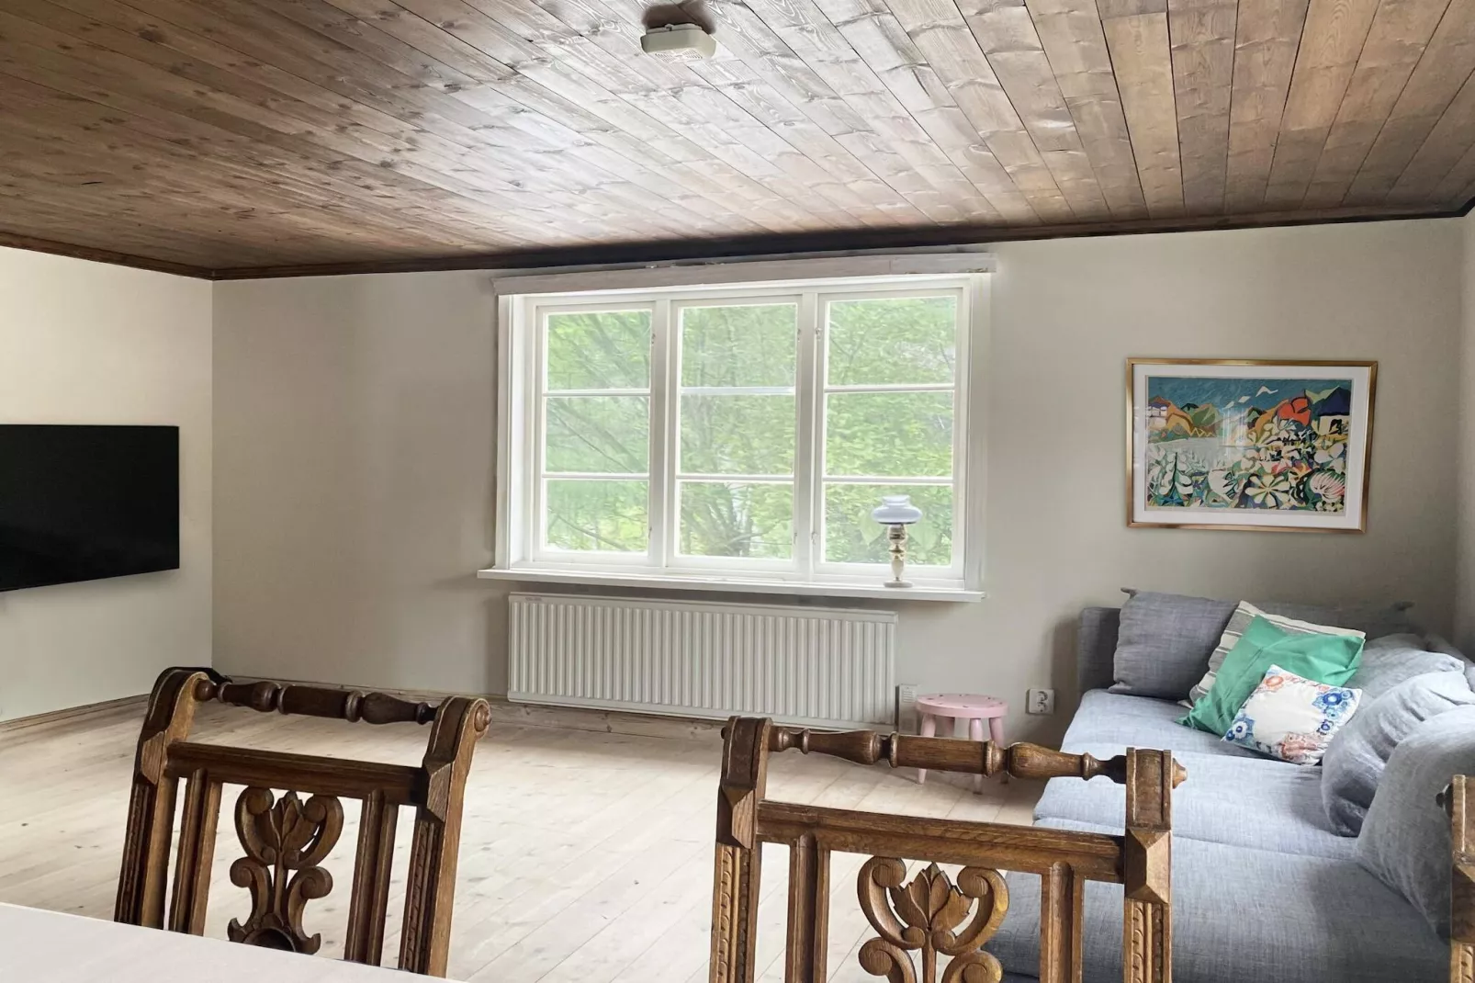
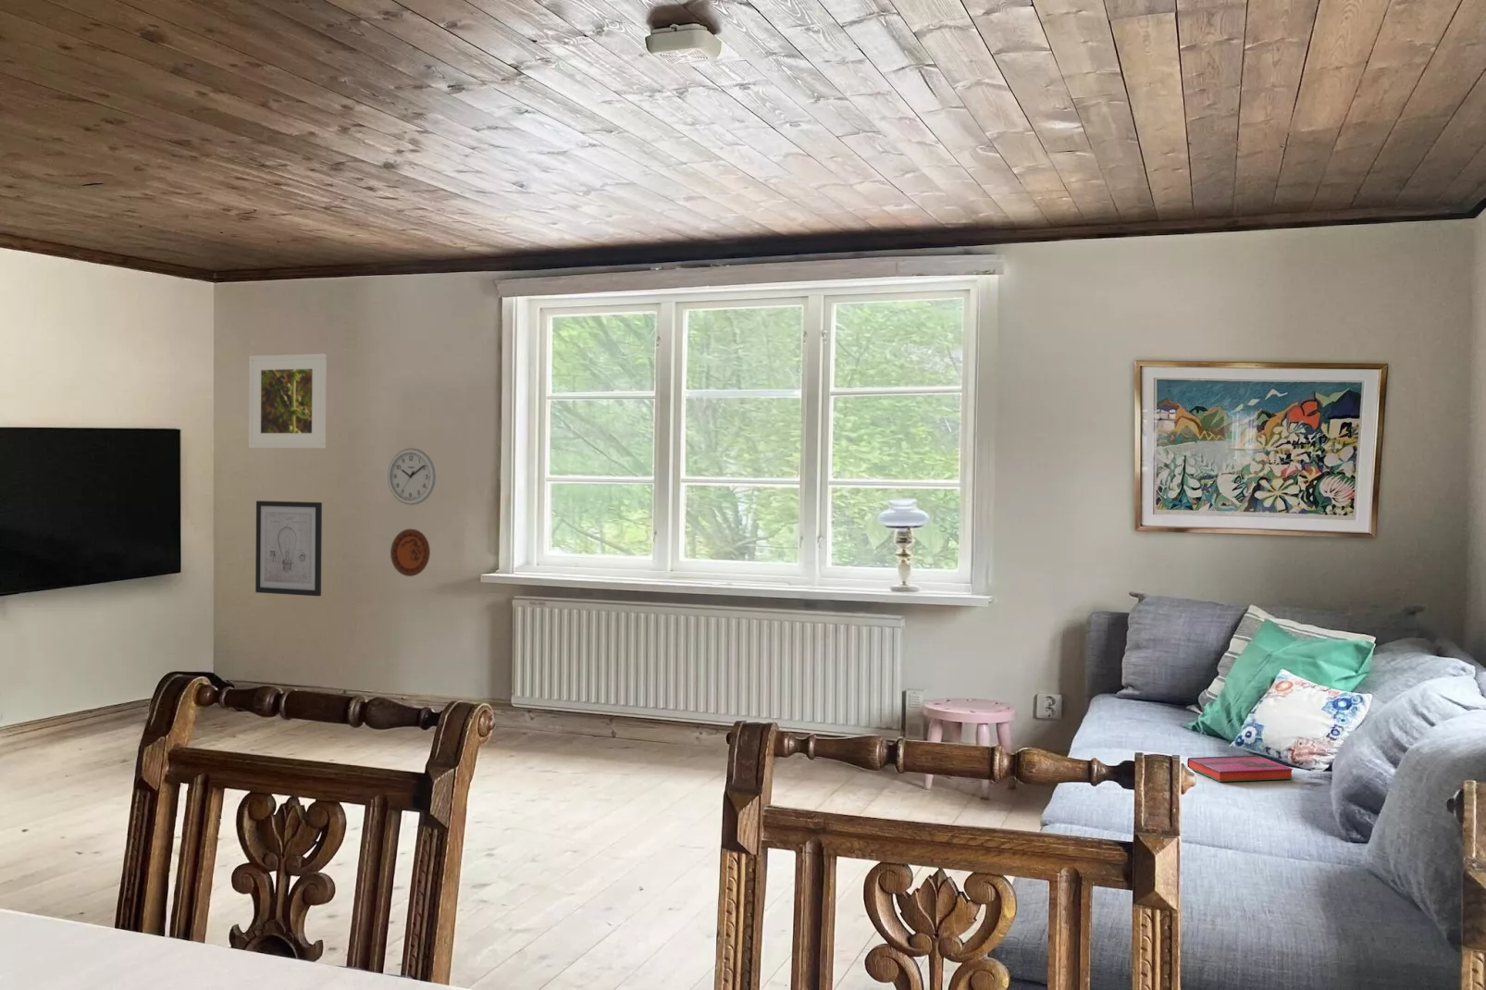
+ wall clock [387,446,436,506]
+ hardback book [1187,754,1295,782]
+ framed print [247,352,327,449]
+ wall art [254,499,323,597]
+ decorative plate [390,528,431,578]
